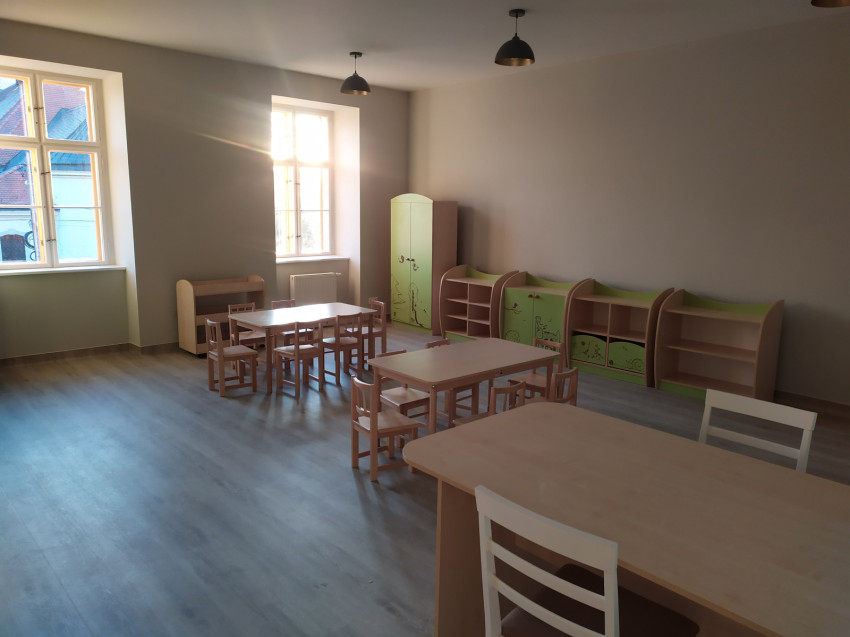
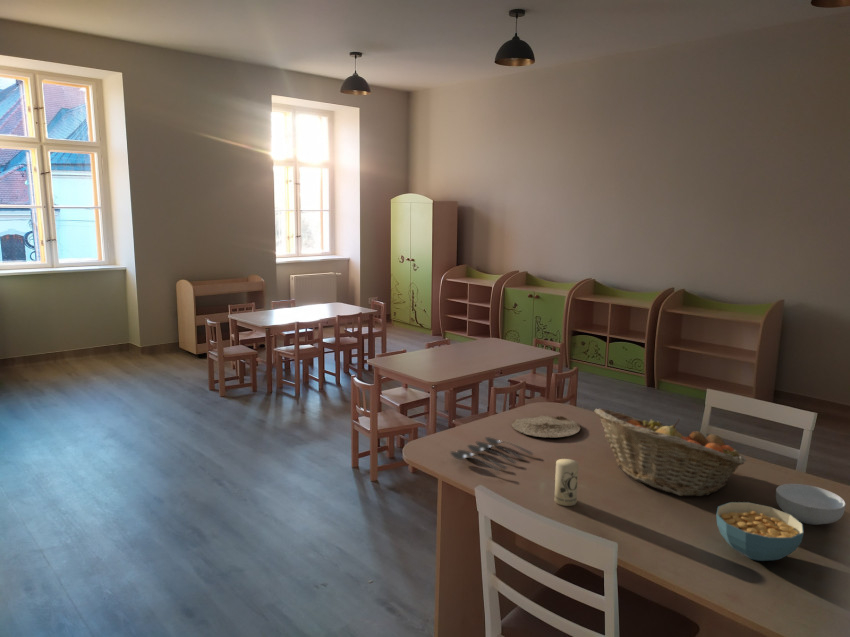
+ plate [511,415,581,438]
+ candle [554,458,580,507]
+ fruit basket [593,407,747,497]
+ cereal bowl [715,501,805,562]
+ spoon [449,436,534,472]
+ cereal bowl [775,483,847,526]
